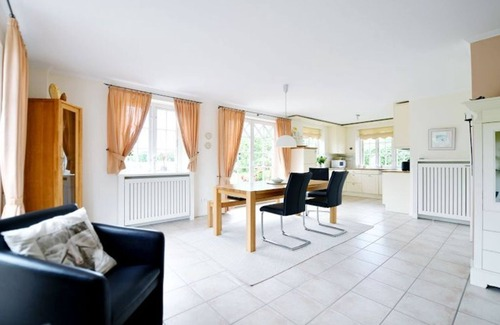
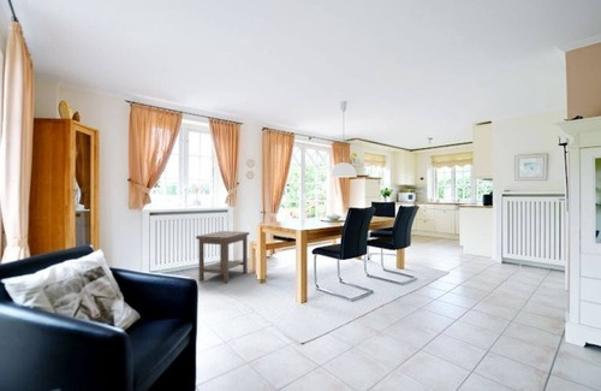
+ side table [195,230,250,284]
